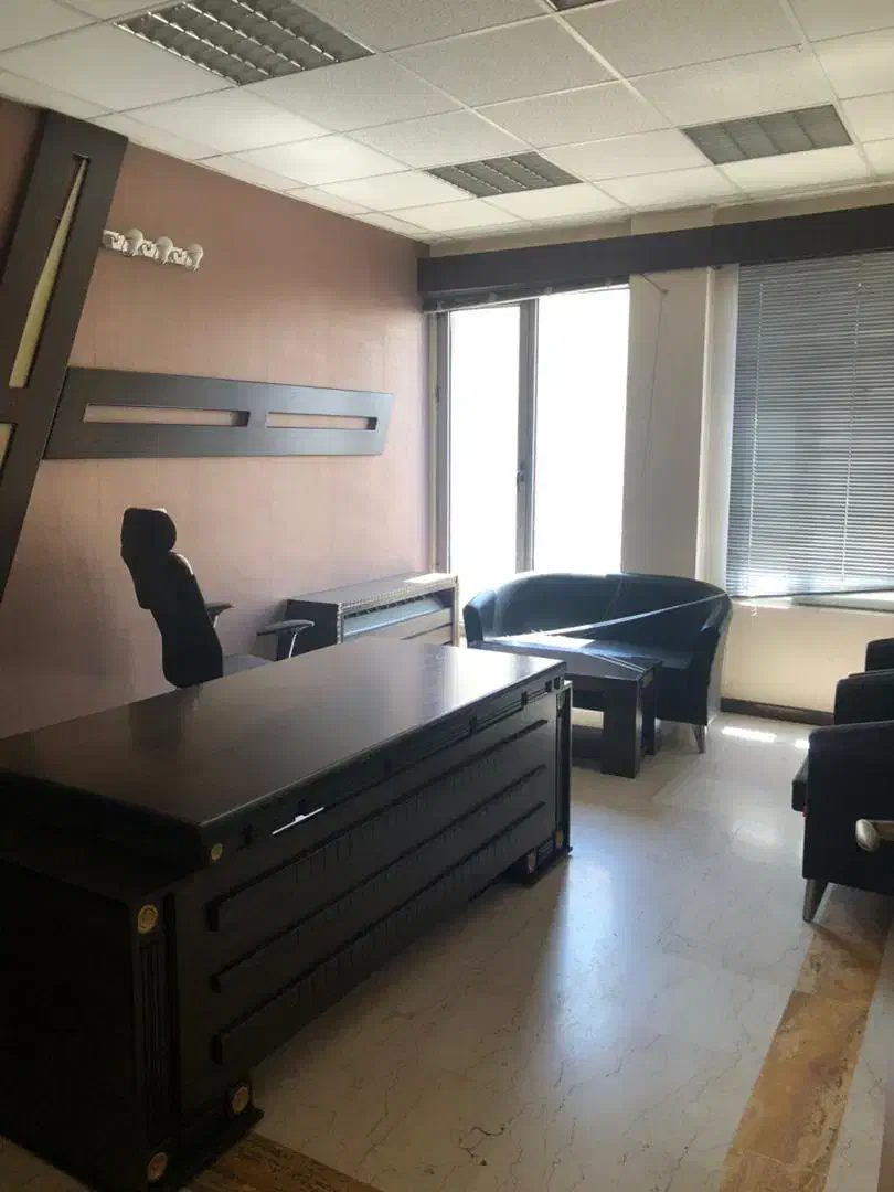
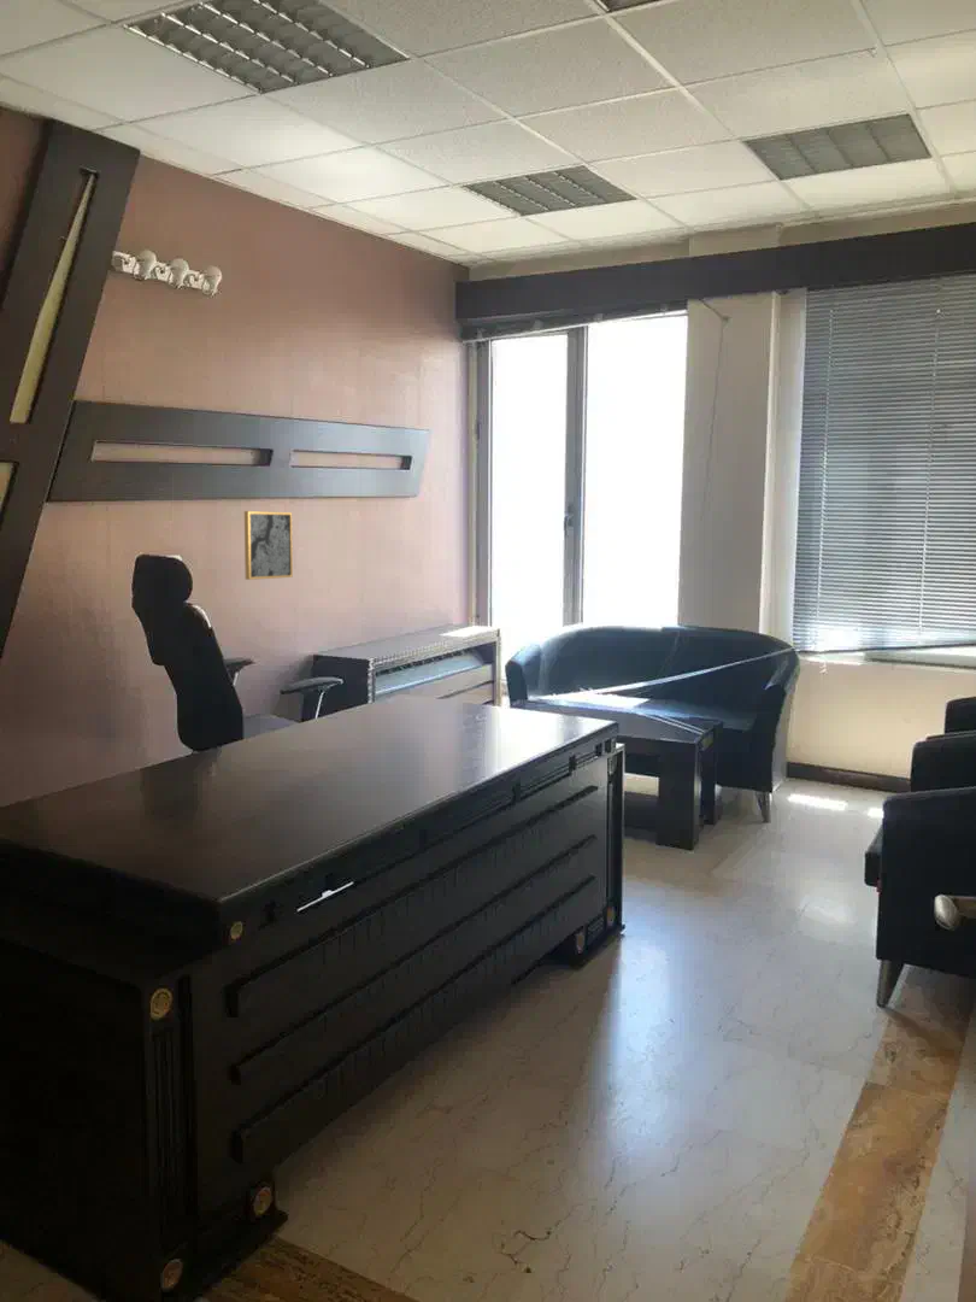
+ wall art [243,510,294,581]
